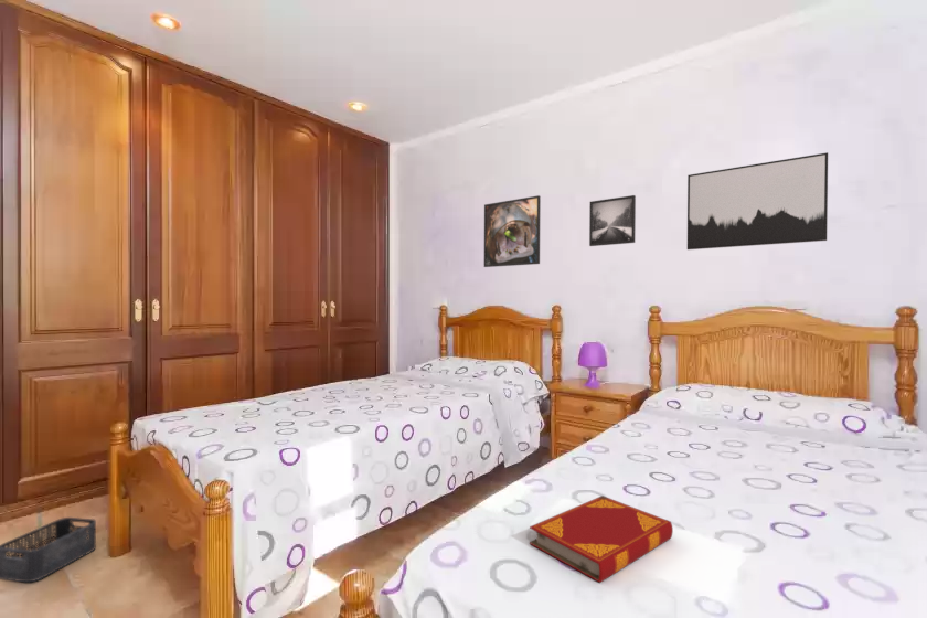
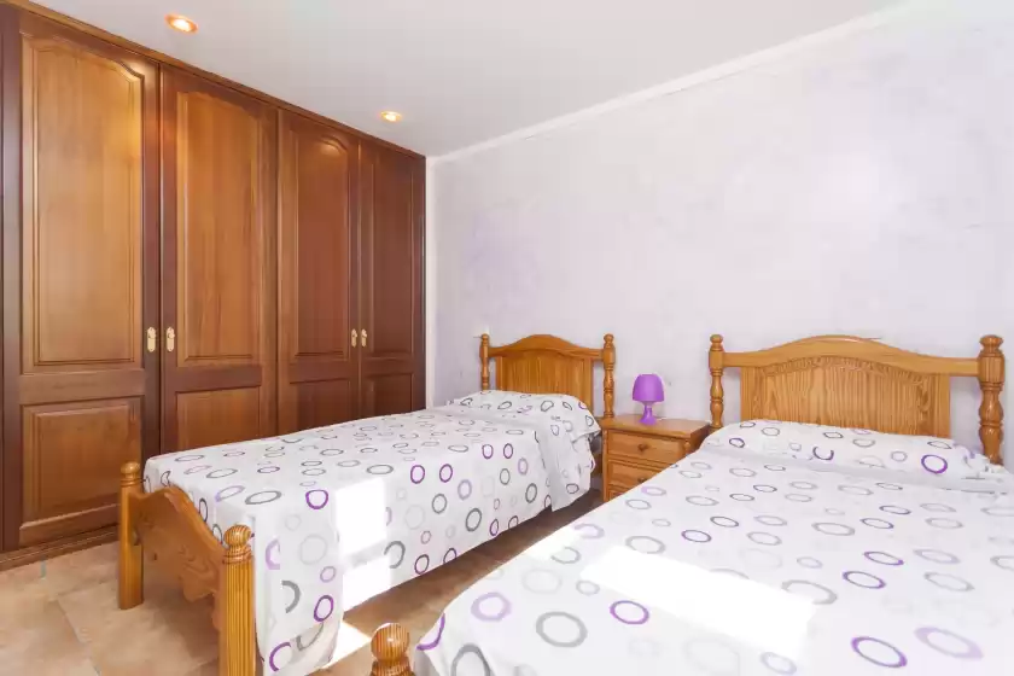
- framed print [482,194,542,268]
- storage bin [0,516,97,584]
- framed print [588,194,637,247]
- wall art [686,151,829,251]
- hardback book [529,494,674,584]
